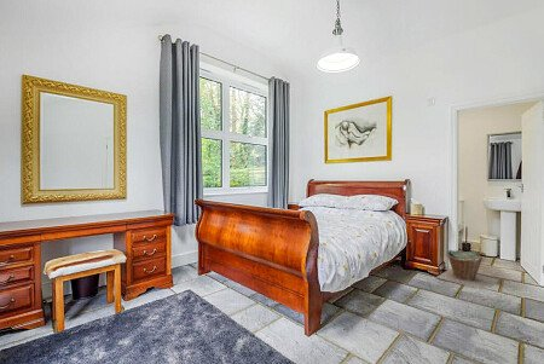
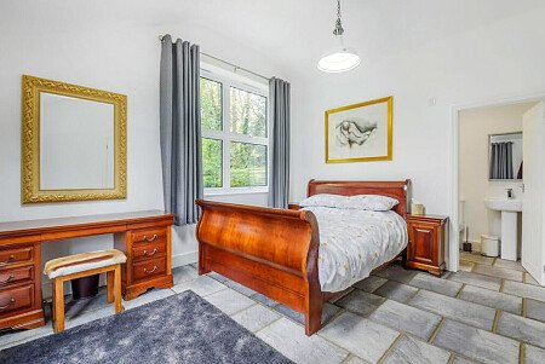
- laundry basket [435,249,499,291]
